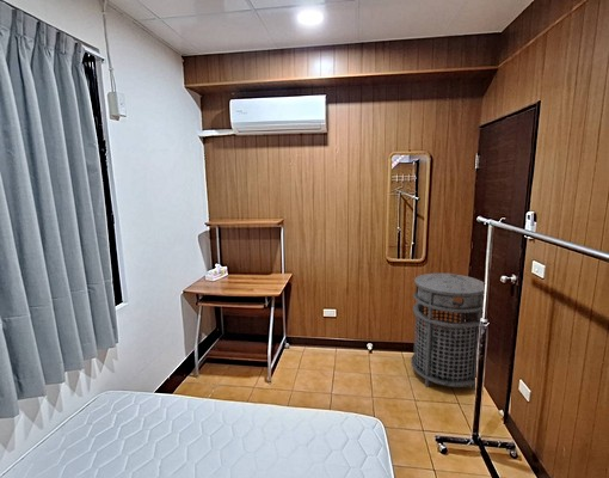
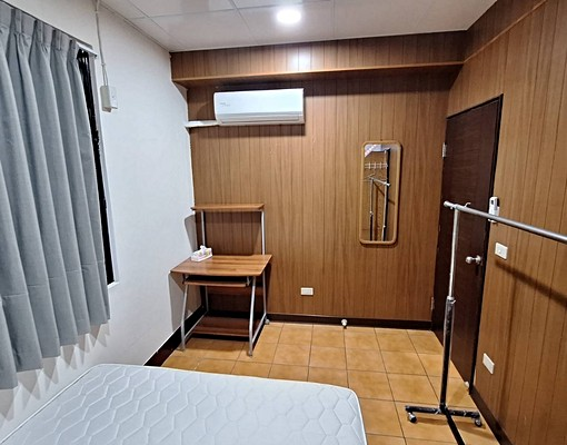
- trash can [410,272,485,392]
